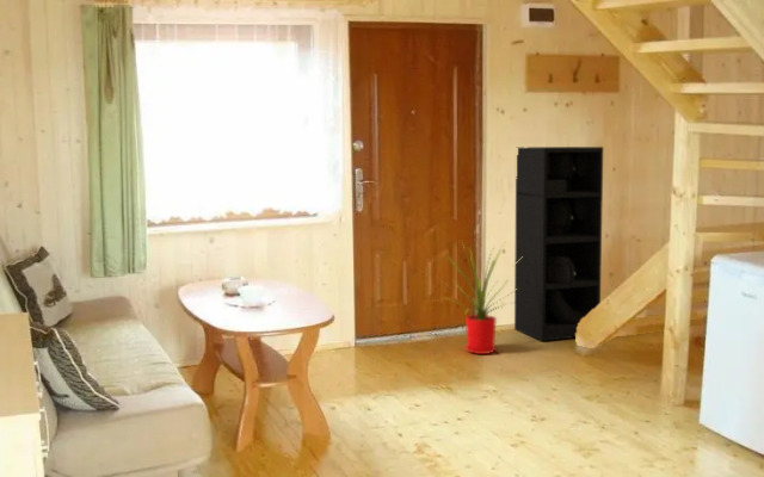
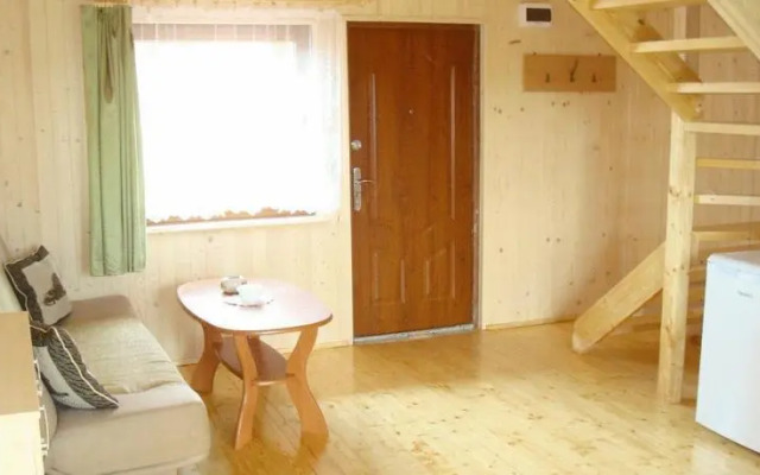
- shelving unit [513,145,604,342]
- house plant [436,240,523,355]
